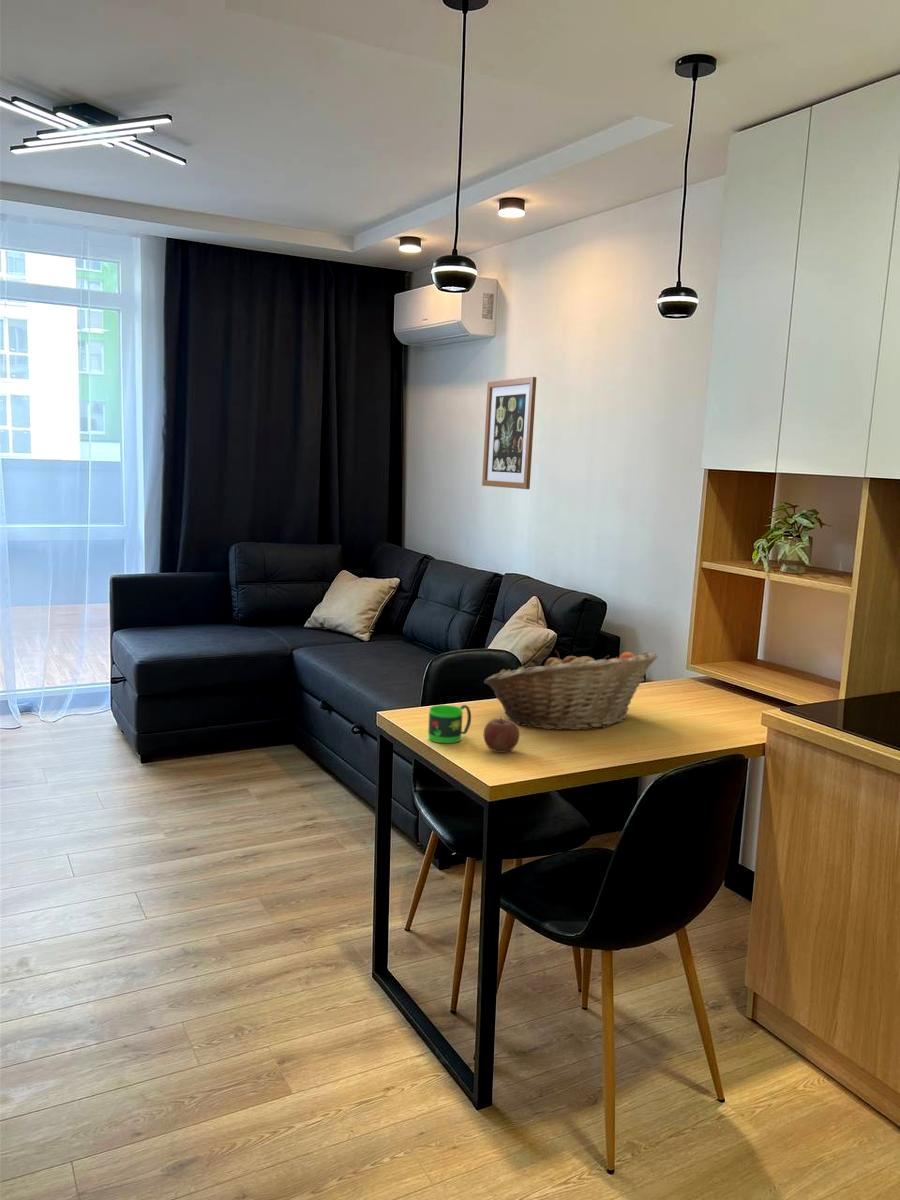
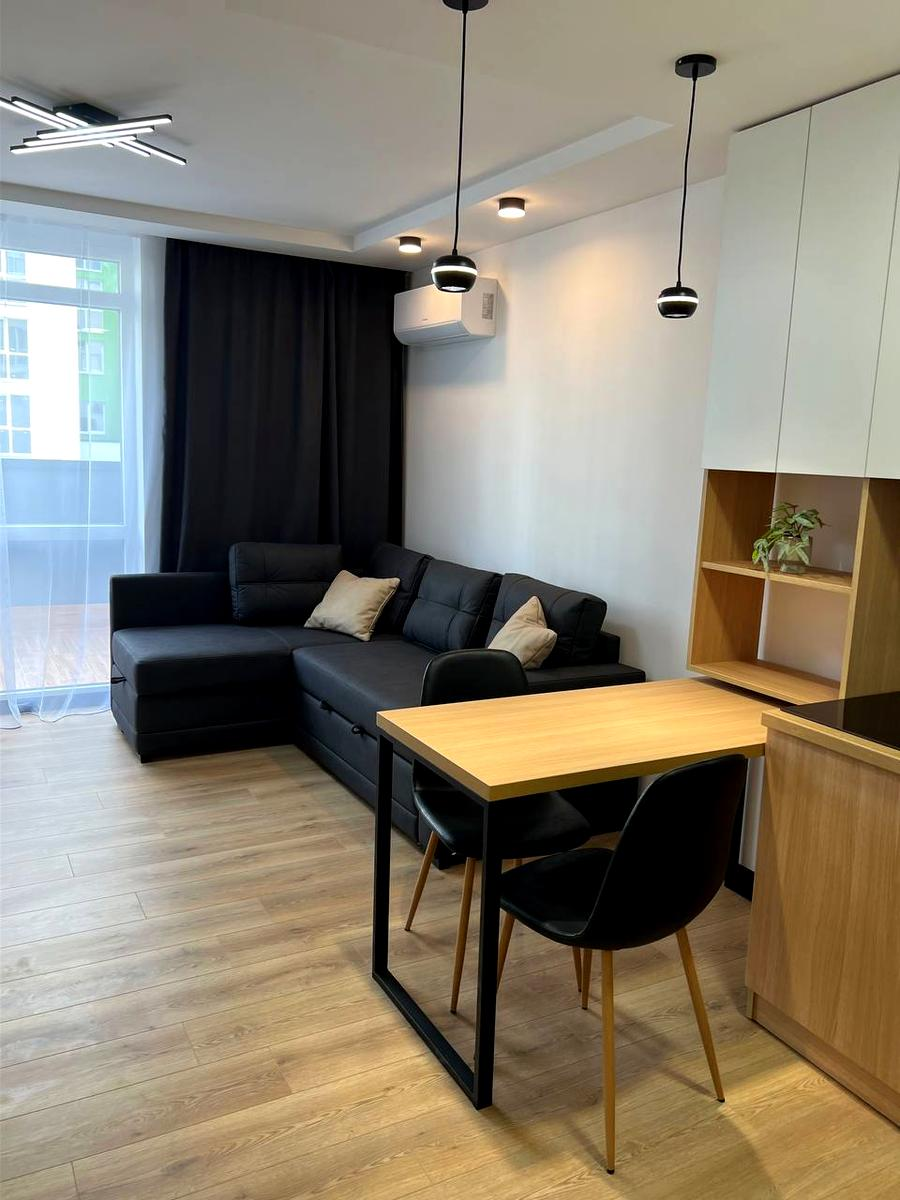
- wall art [481,376,537,490]
- mug [427,704,472,744]
- apple [483,717,520,754]
- fruit basket [483,649,659,731]
